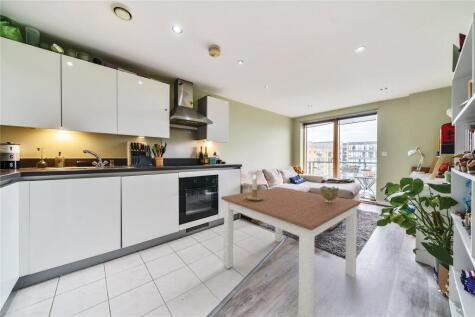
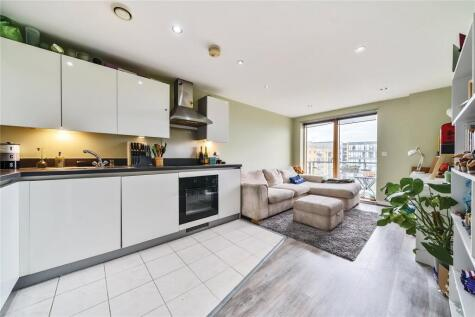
- dining table [220,186,362,317]
- candlestick [244,173,264,202]
- decorative bowl [319,185,340,203]
